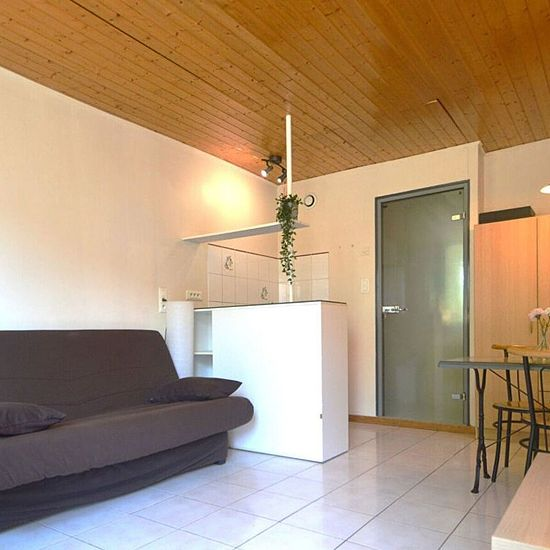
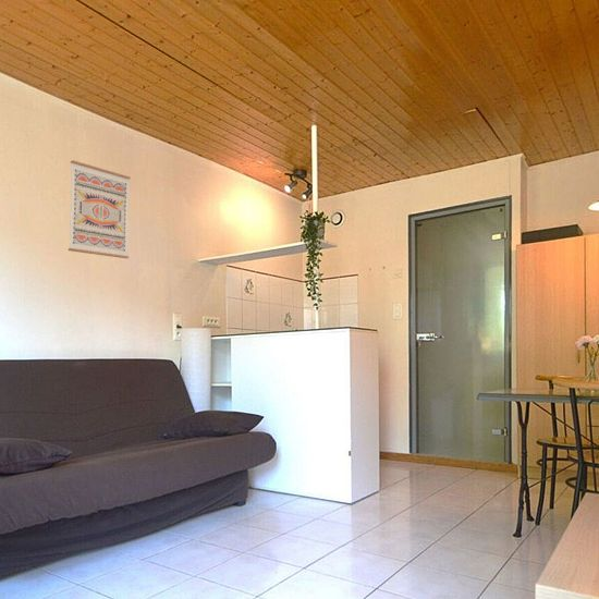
+ wall art [68,159,132,259]
